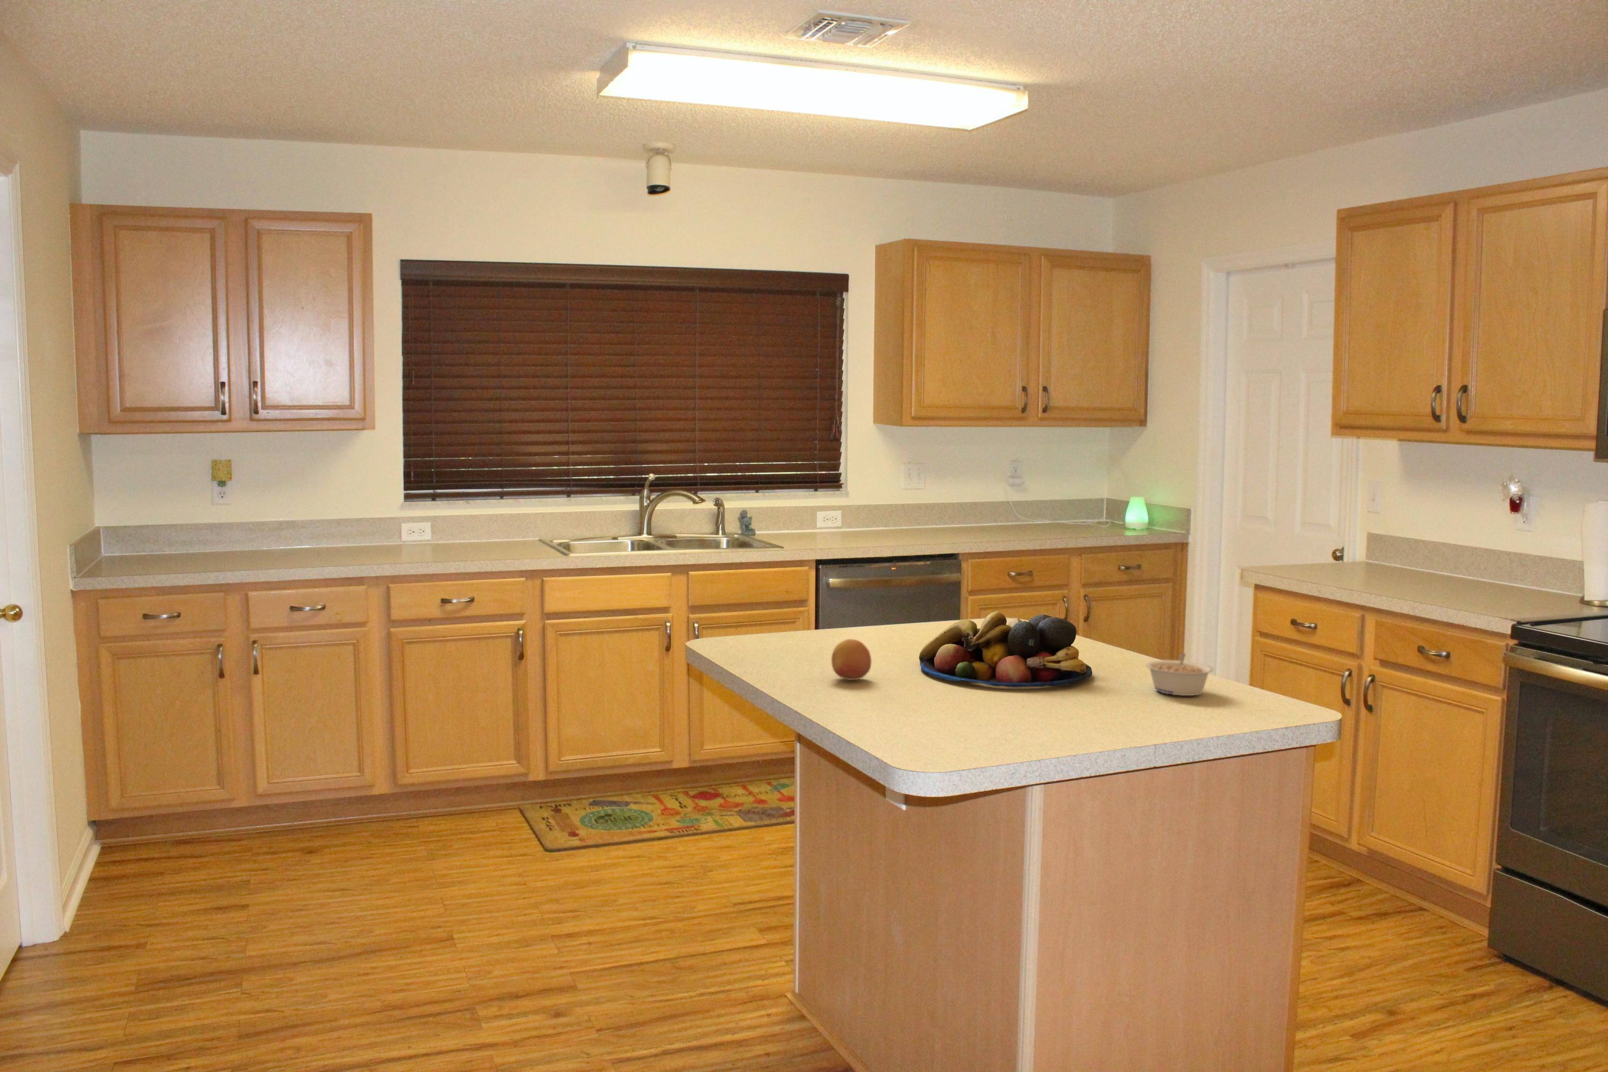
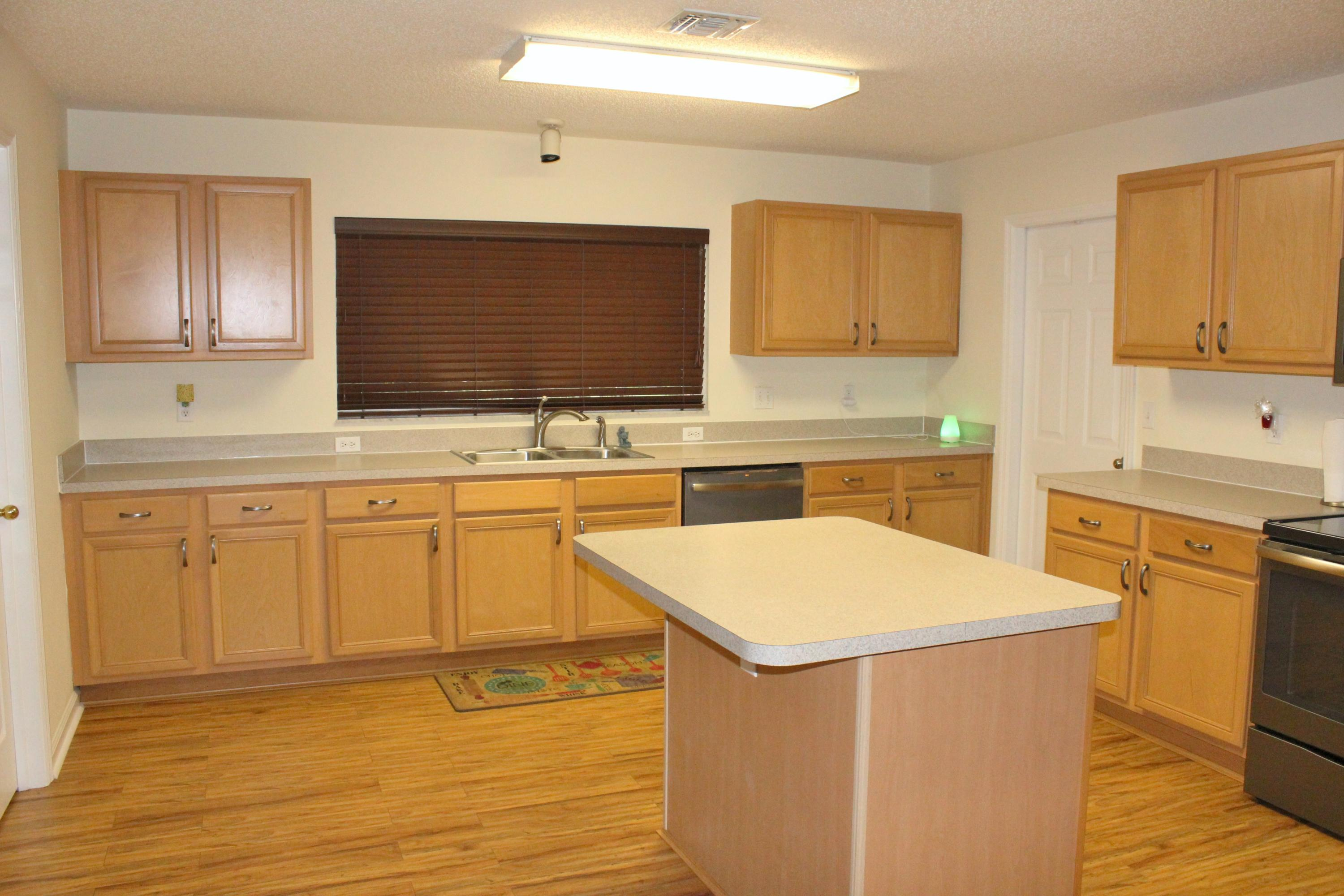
- legume [1144,653,1214,696]
- fruit bowl [919,611,1092,688]
- fruit [830,639,872,681]
